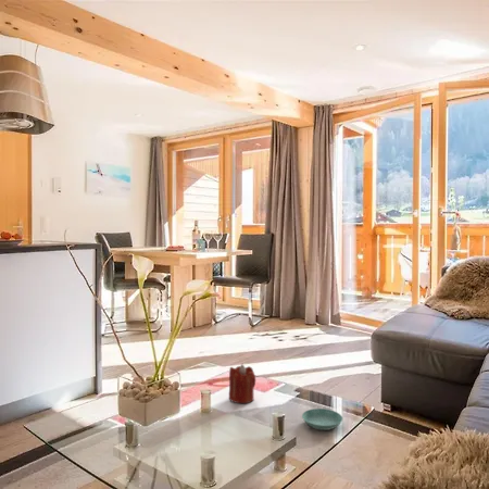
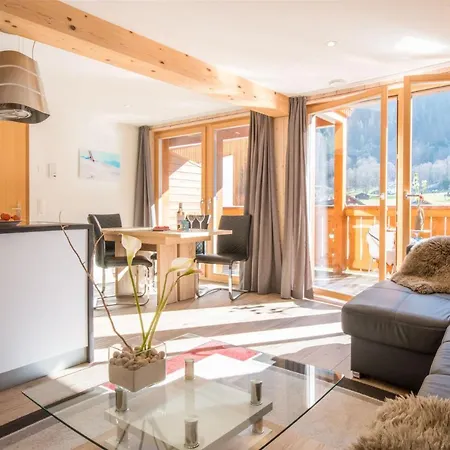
- saucer [301,408,343,431]
- candle [228,363,256,404]
